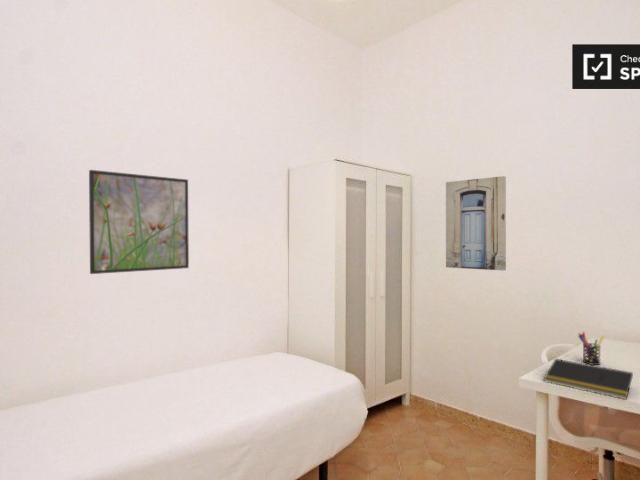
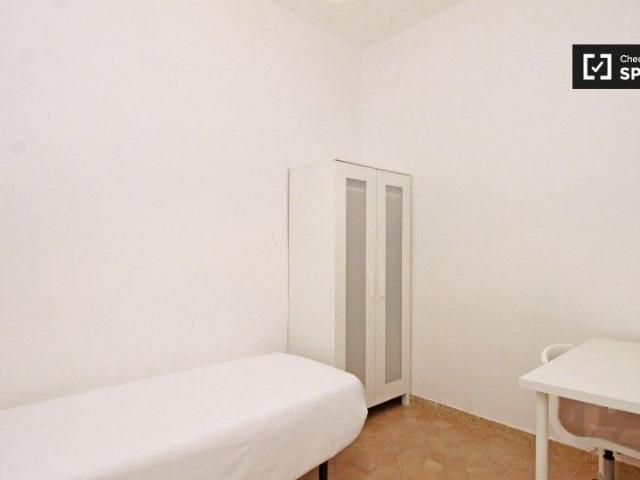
- pen holder [577,331,605,366]
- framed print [88,169,190,275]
- wall art [445,175,507,272]
- notepad [542,358,634,401]
